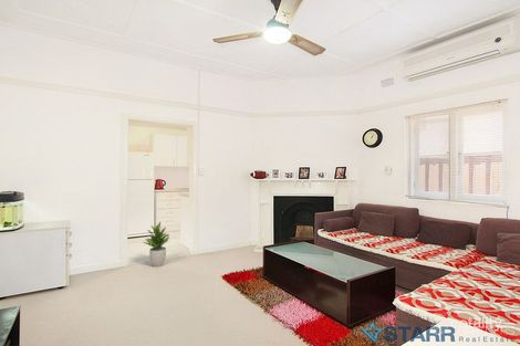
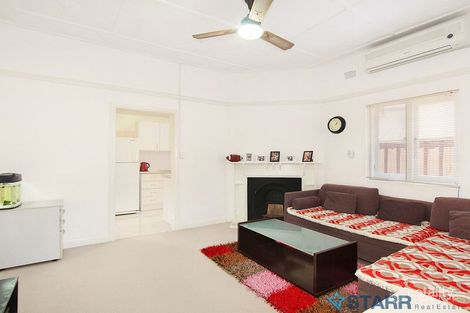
- potted plant [142,221,170,268]
